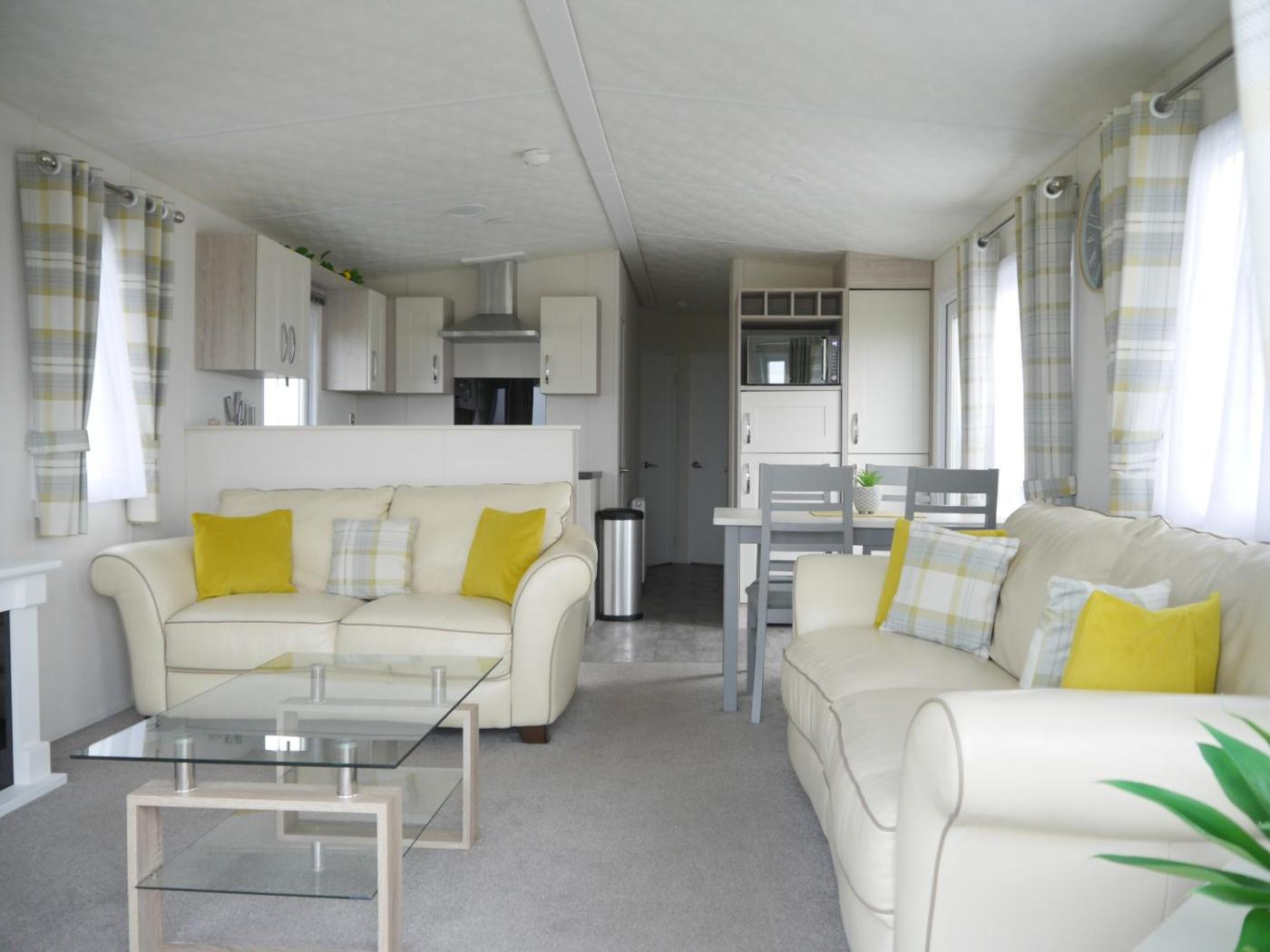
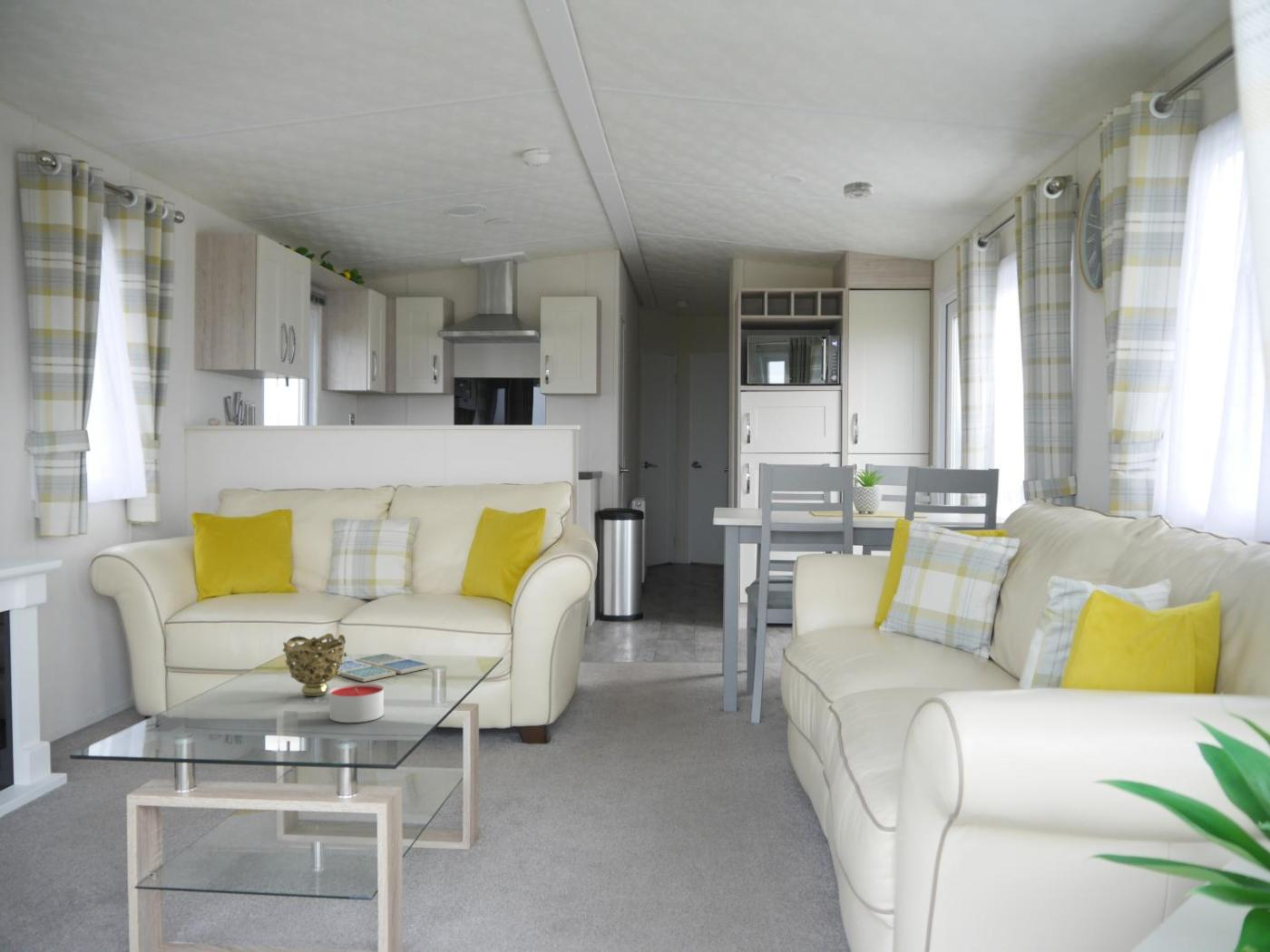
+ smoke detector [843,180,874,199]
+ drink coaster [329,652,432,683]
+ candle [328,683,385,724]
+ decorative bowl [282,633,348,697]
